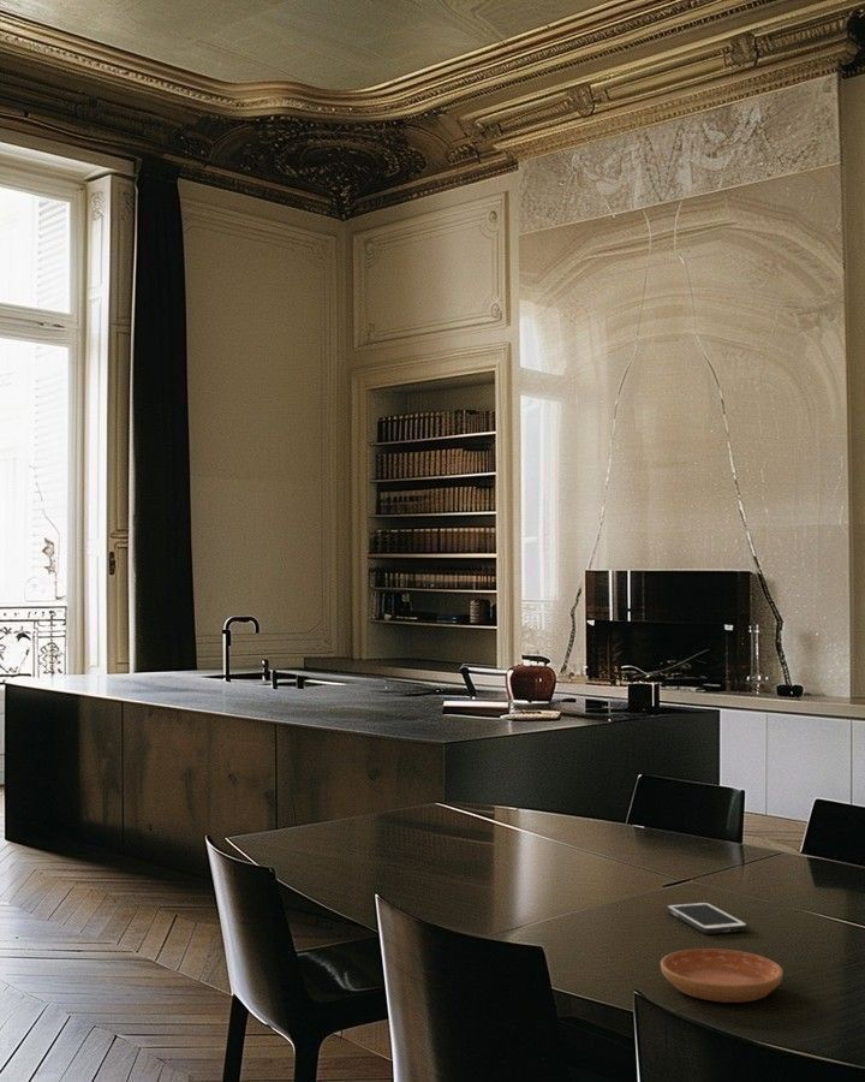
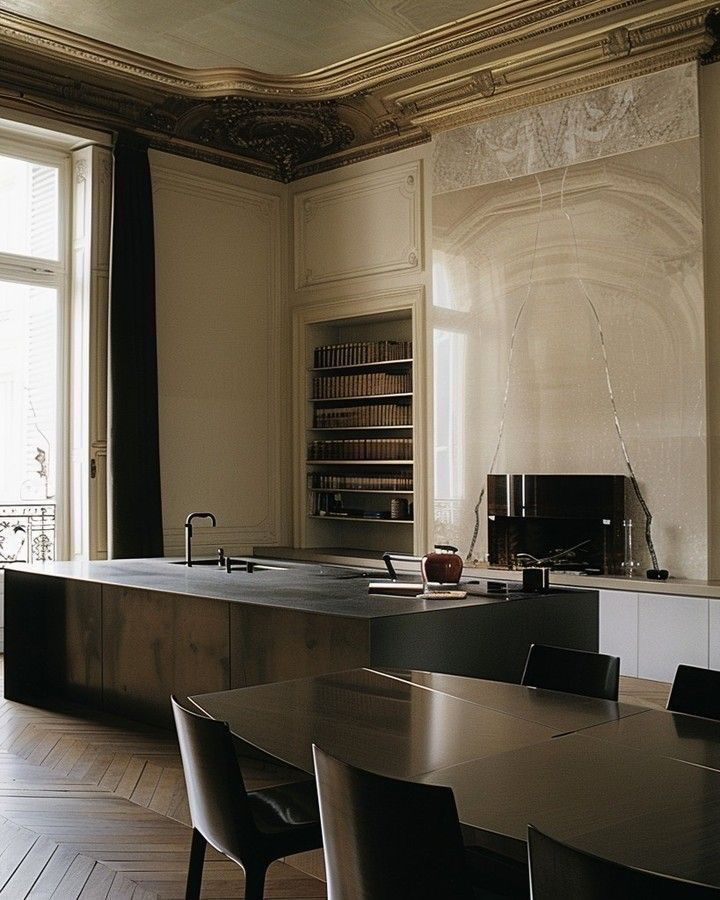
- saucer [660,947,785,1004]
- cell phone [664,900,750,935]
